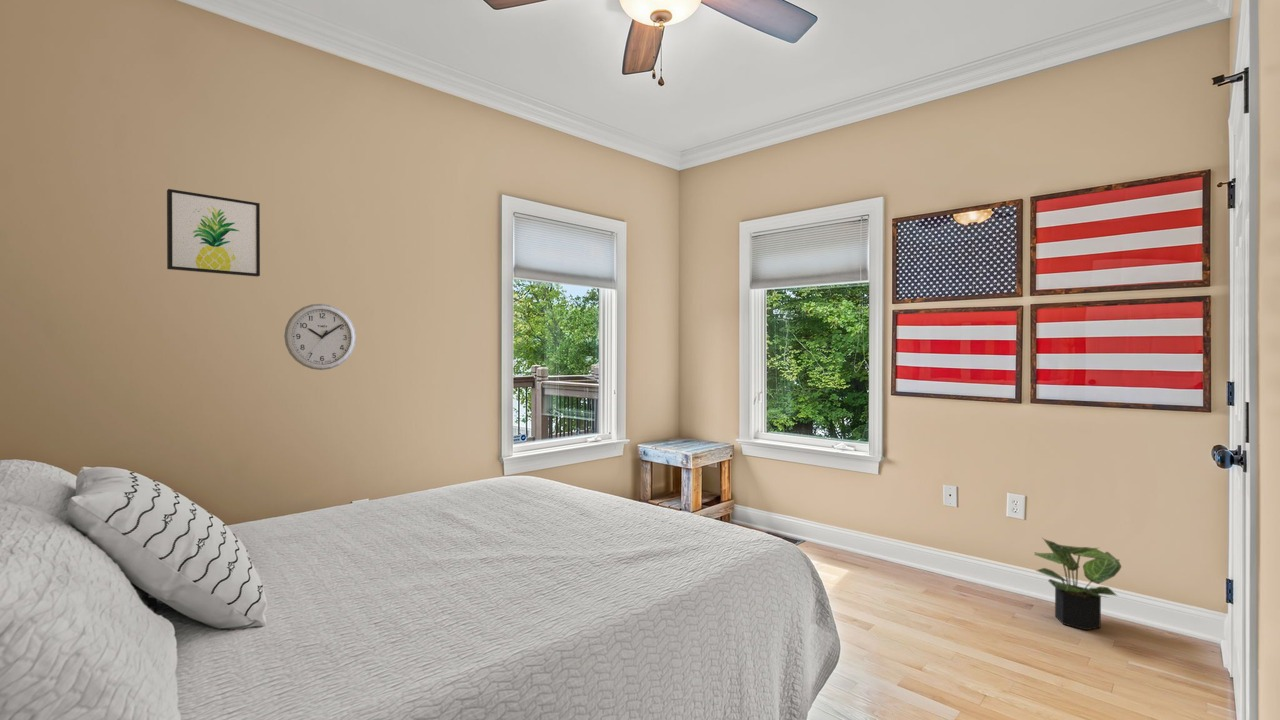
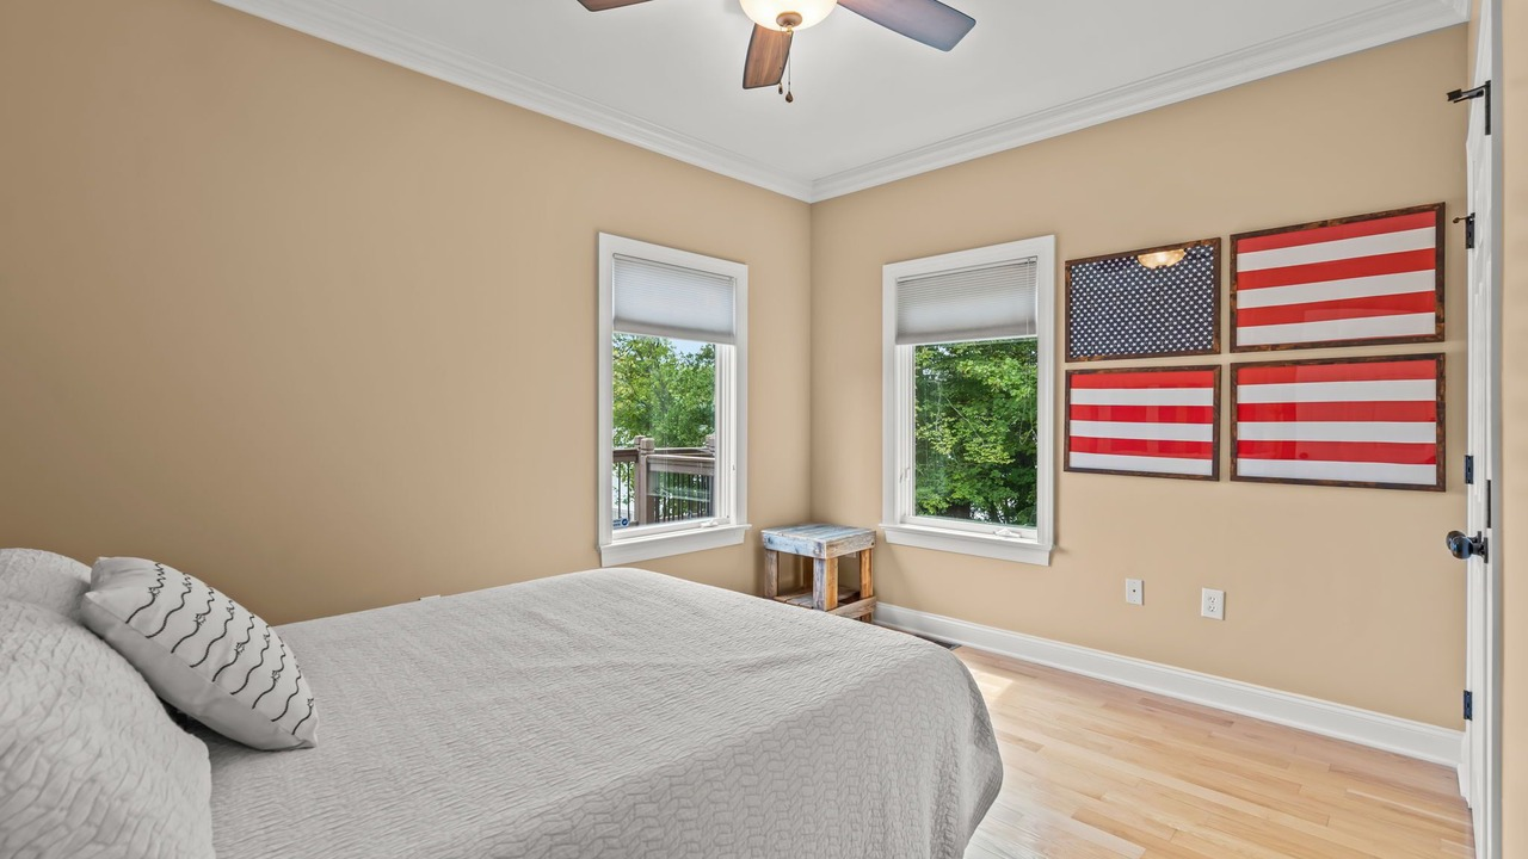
- wall art [166,188,261,278]
- wall clock [283,303,357,371]
- potted plant [1033,538,1123,631]
